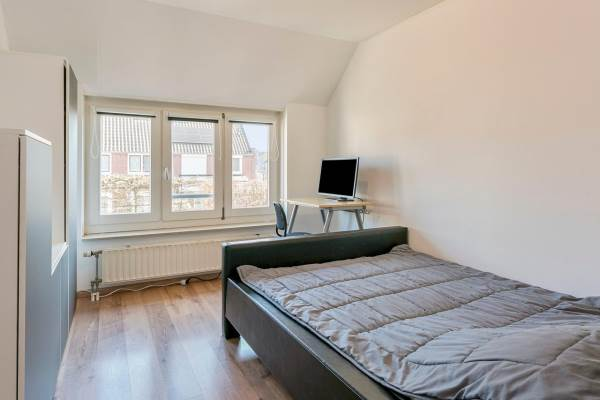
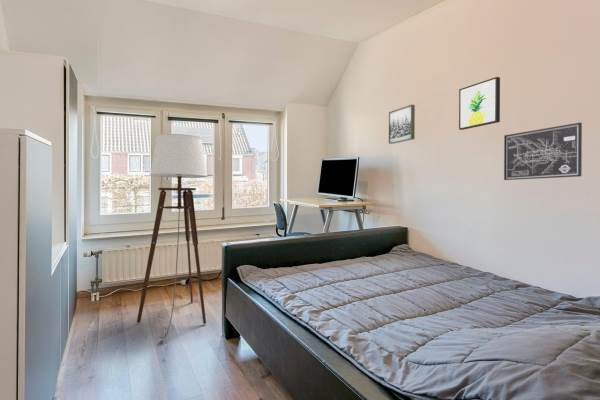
+ wall art [458,76,501,131]
+ wall art [503,122,583,181]
+ floor lamp [136,133,208,341]
+ wall art [388,103,416,145]
